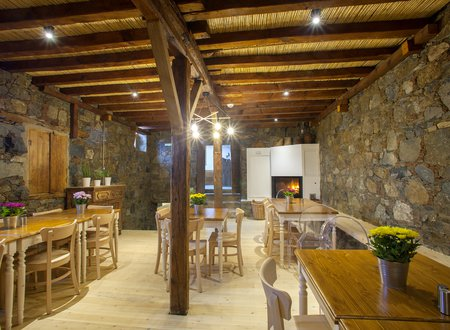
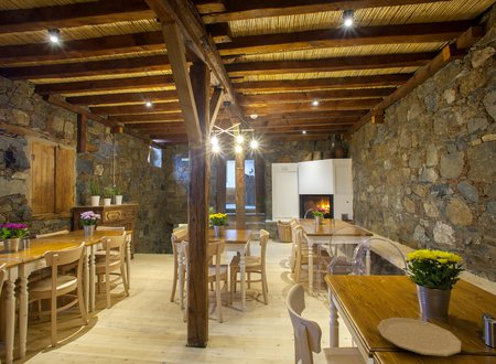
+ plate [376,317,462,357]
